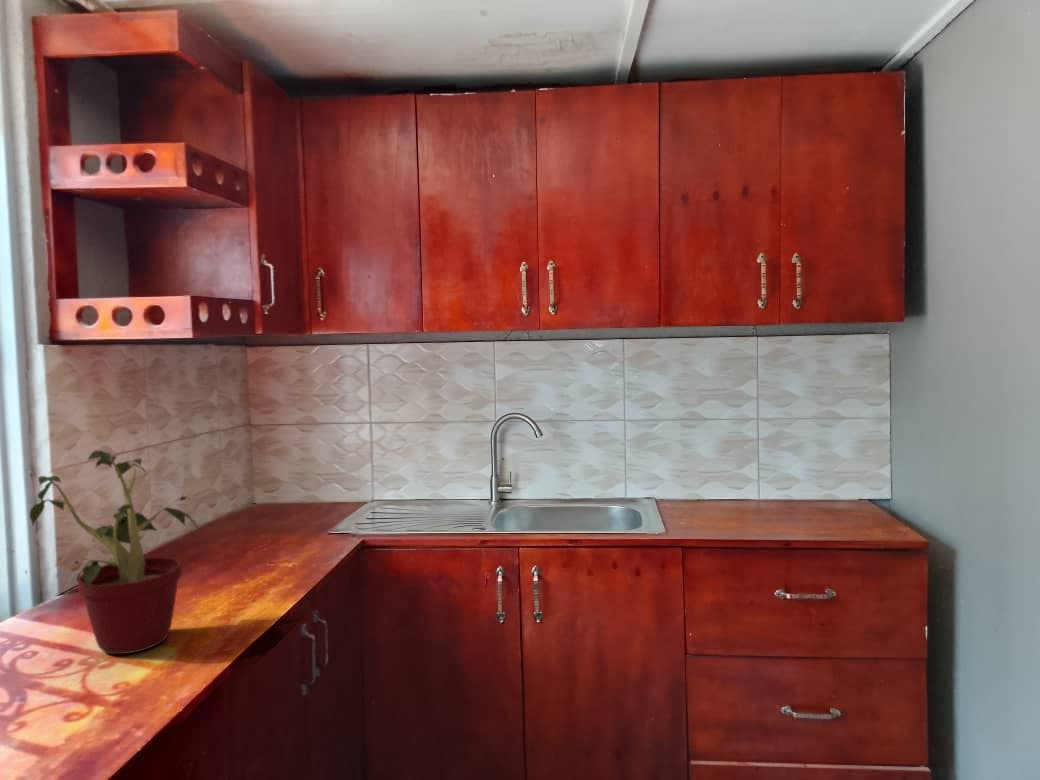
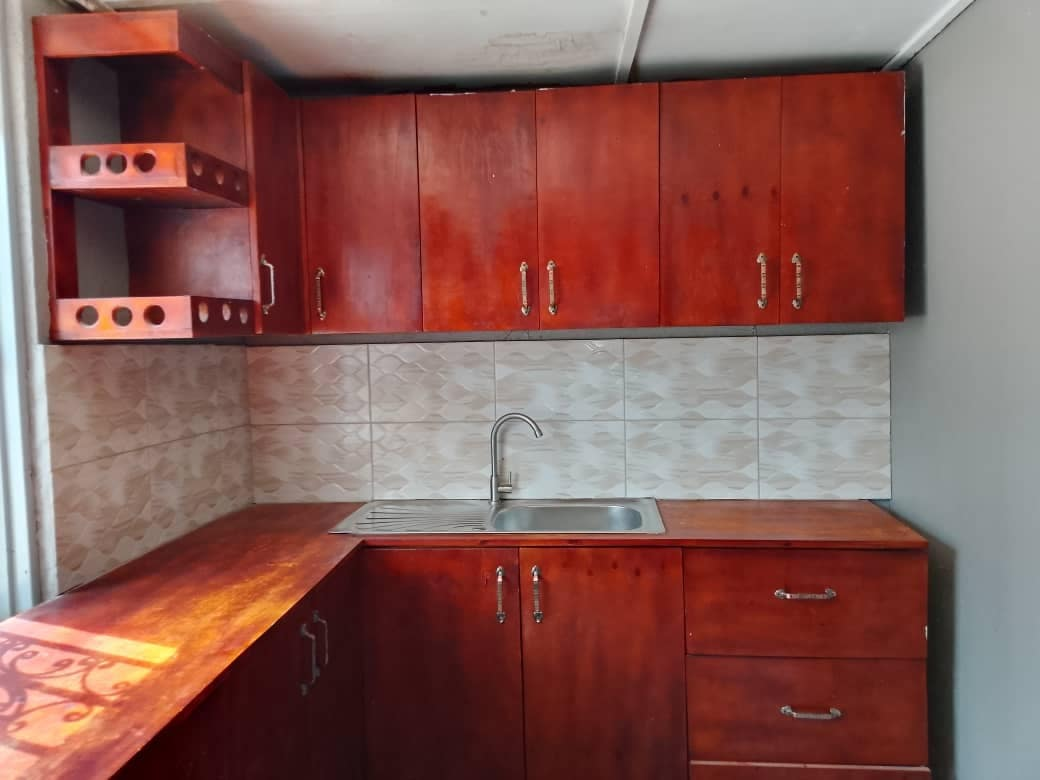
- potted plant [27,449,199,655]
